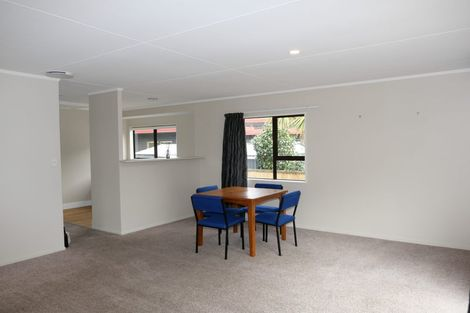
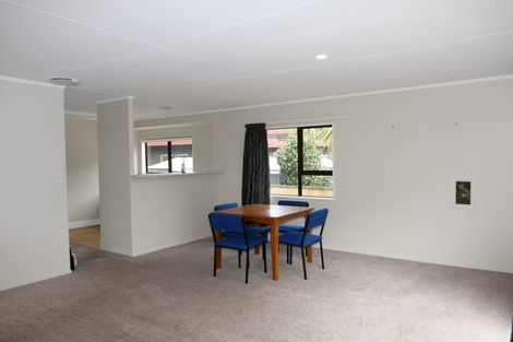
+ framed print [450,176,477,211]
